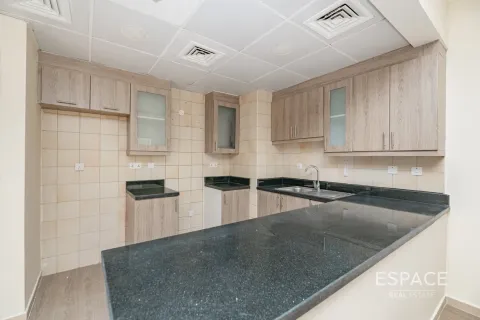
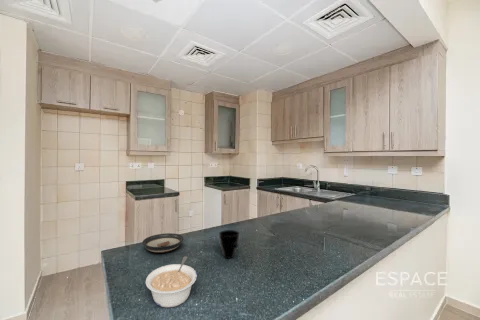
+ cup [218,229,240,259]
+ saucer [141,232,184,254]
+ legume [145,255,198,308]
